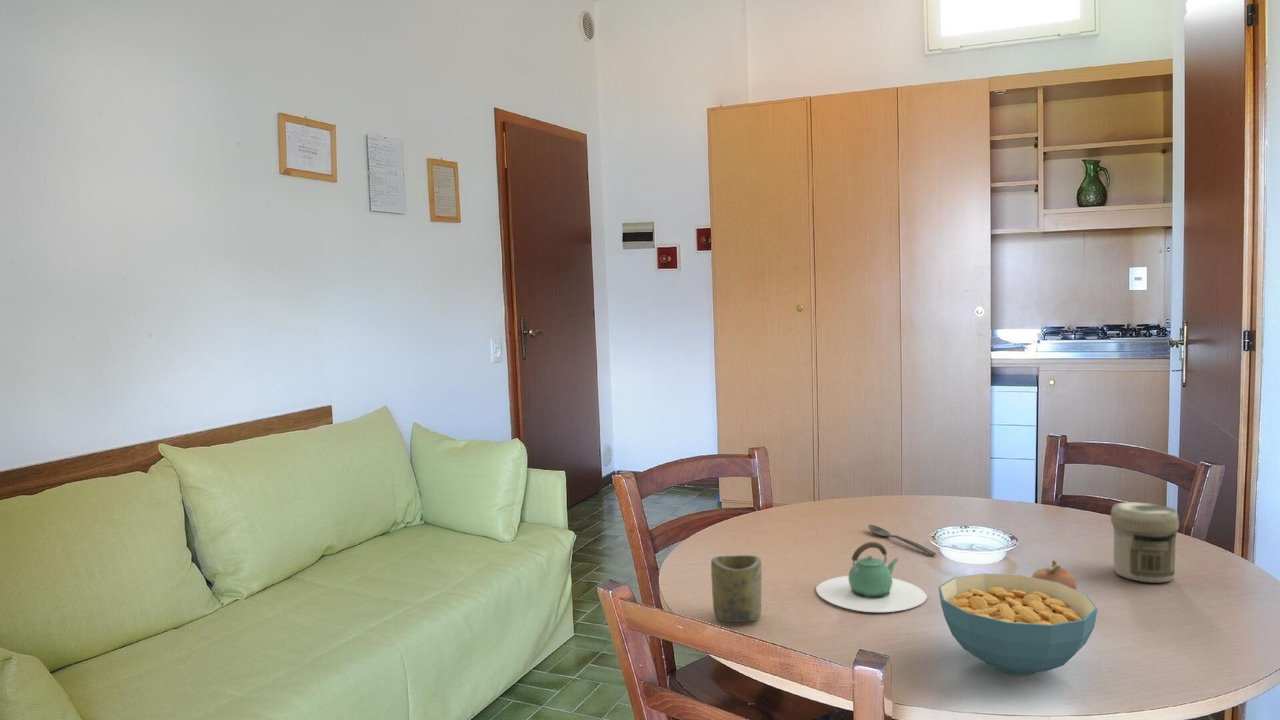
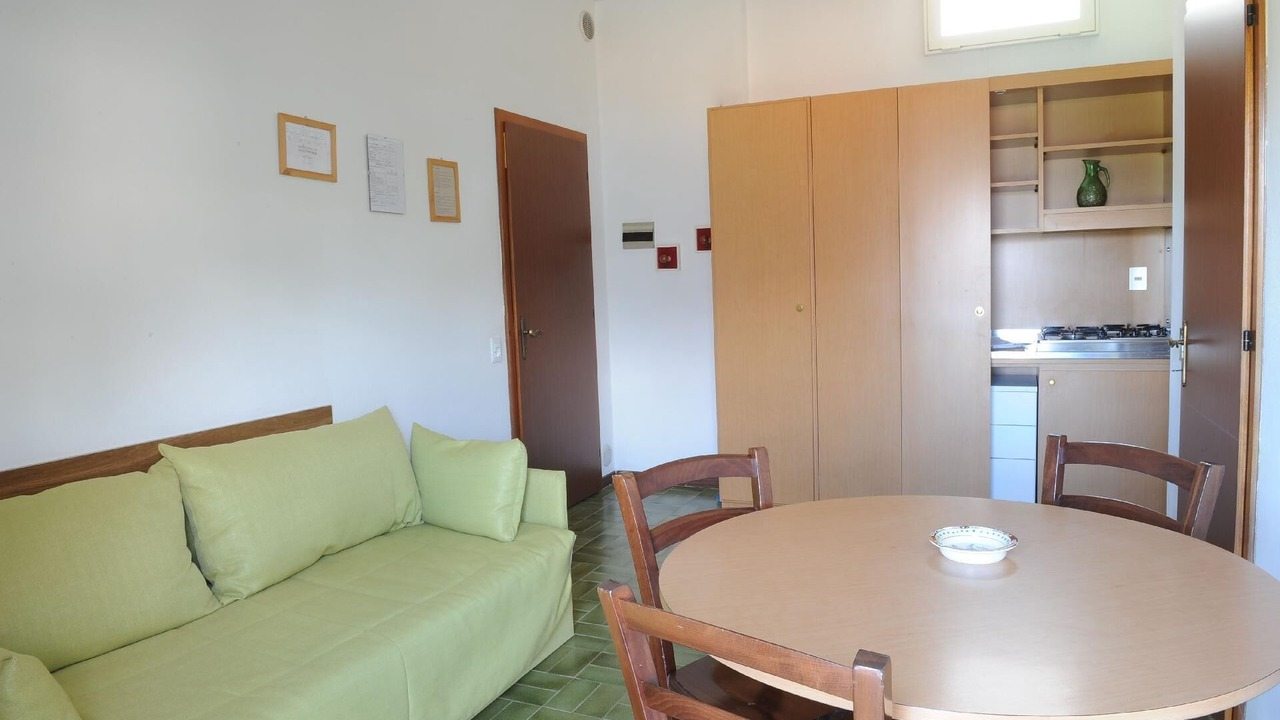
- cup [710,554,763,623]
- teapot [815,541,928,613]
- cereal bowl [938,573,1098,676]
- jar [1110,501,1180,584]
- spoon [867,524,937,556]
- fruit [1031,559,1078,591]
